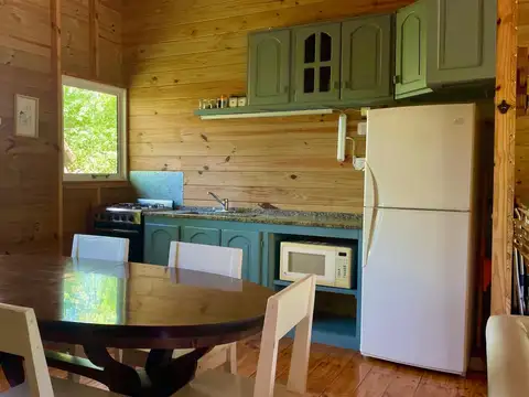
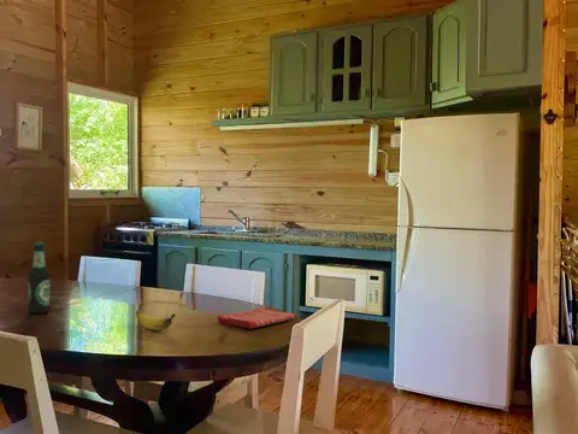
+ bottle [26,241,52,315]
+ dish towel [217,306,297,330]
+ banana [135,310,177,332]
